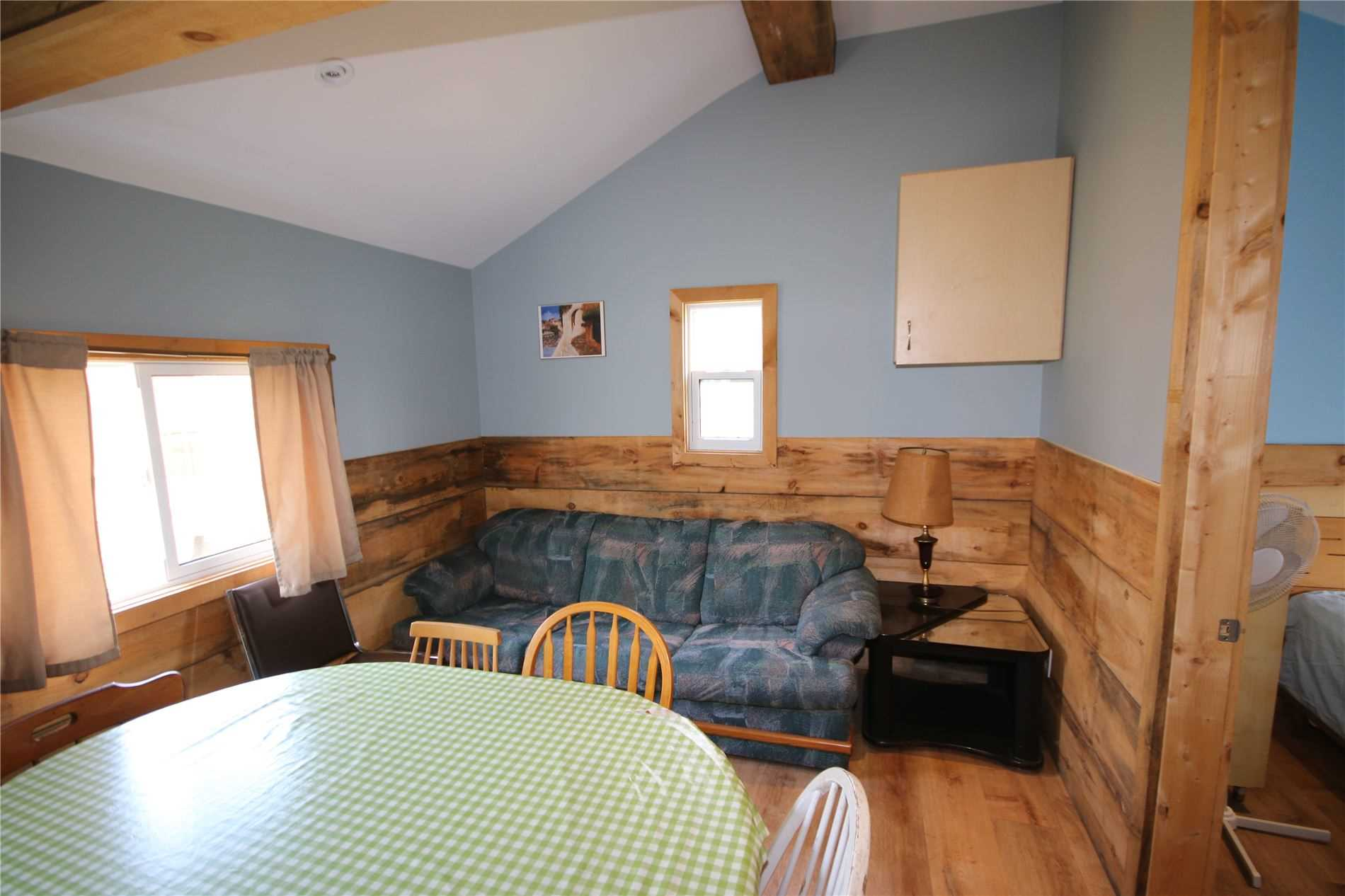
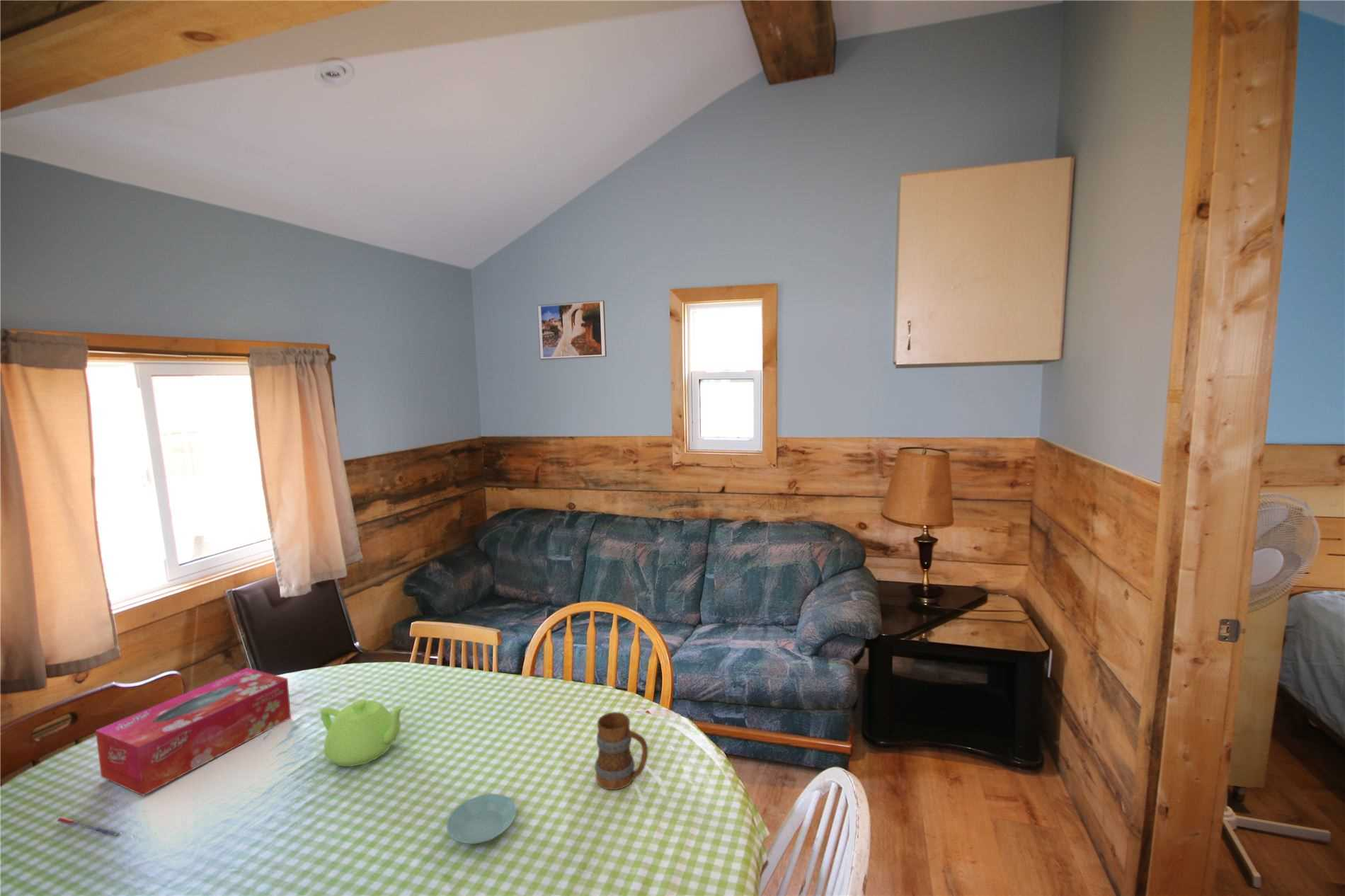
+ teapot [320,699,406,767]
+ pen [56,816,120,838]
+ saucer [446,793,517,845]
+ mug [594,711,648,791]
+ tissue box [95,667,292,796]
